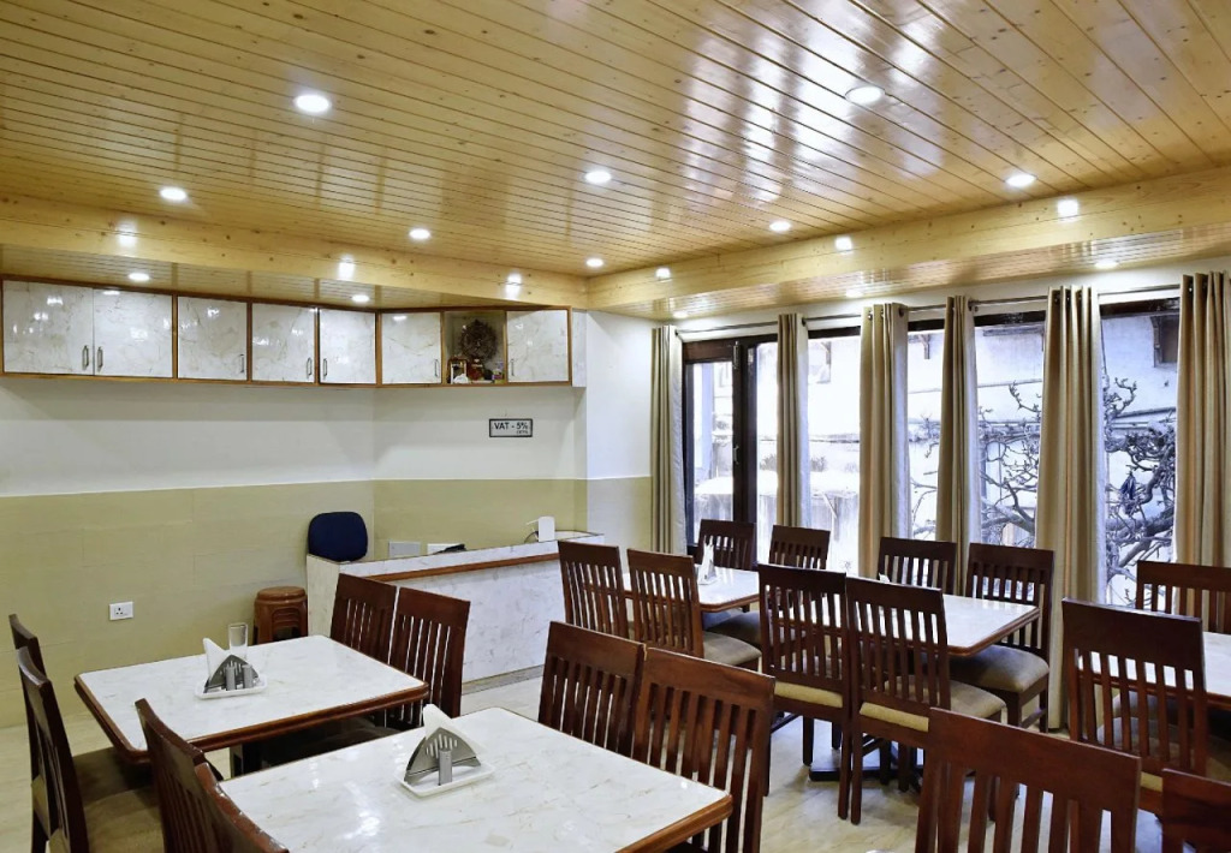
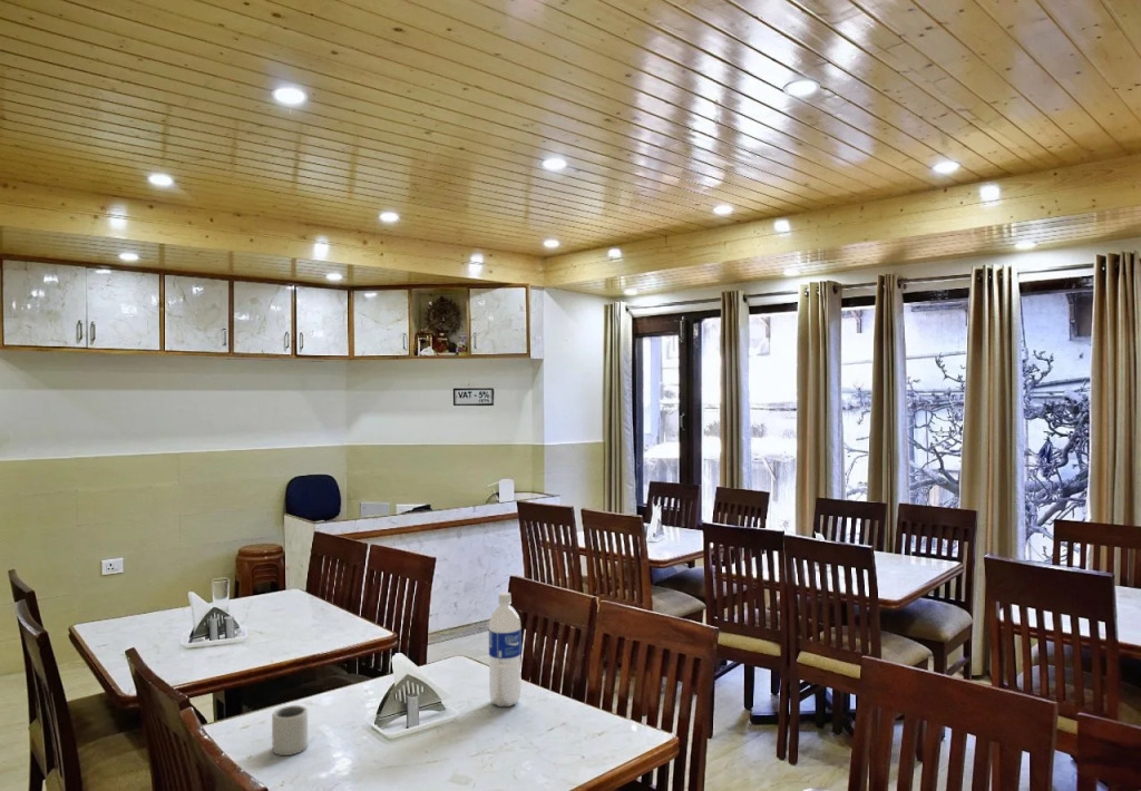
+ cup [271,704,309,756]
+ water bottle [488,592,523,707]
